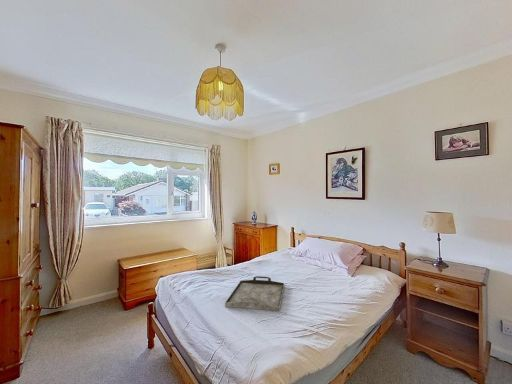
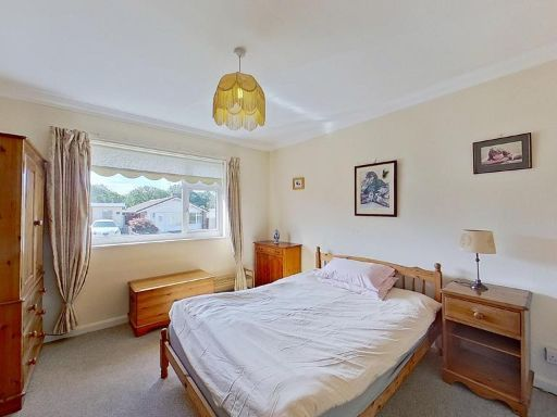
- serving tray [224,275,285,312]
